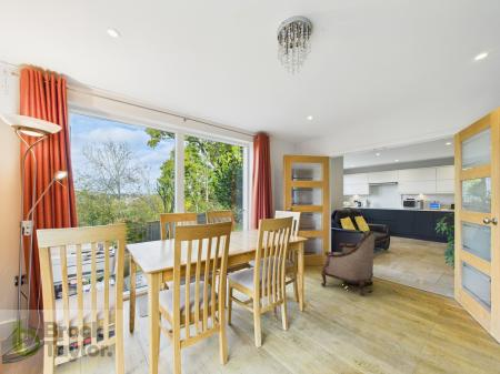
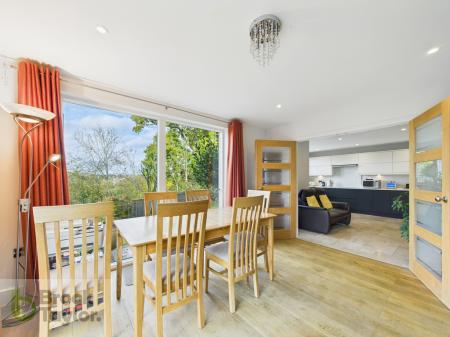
- armchair [320,230,376,297]
